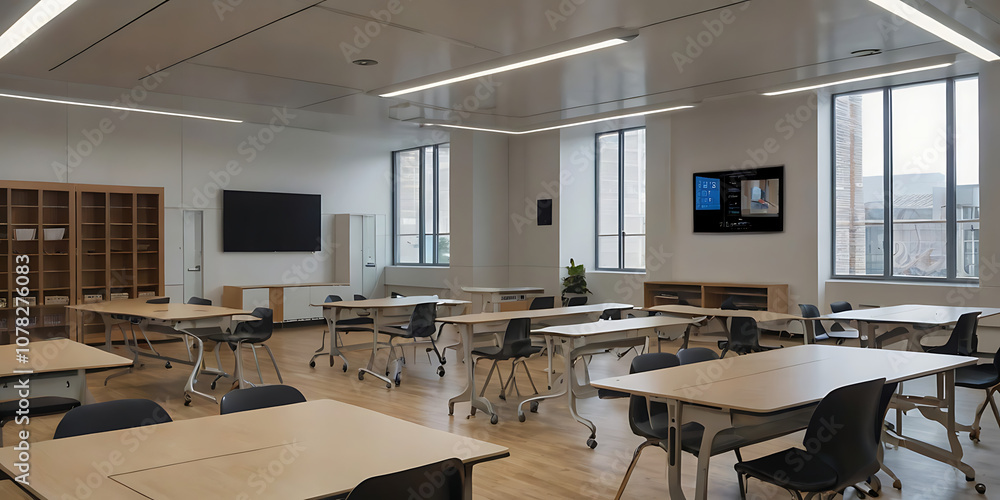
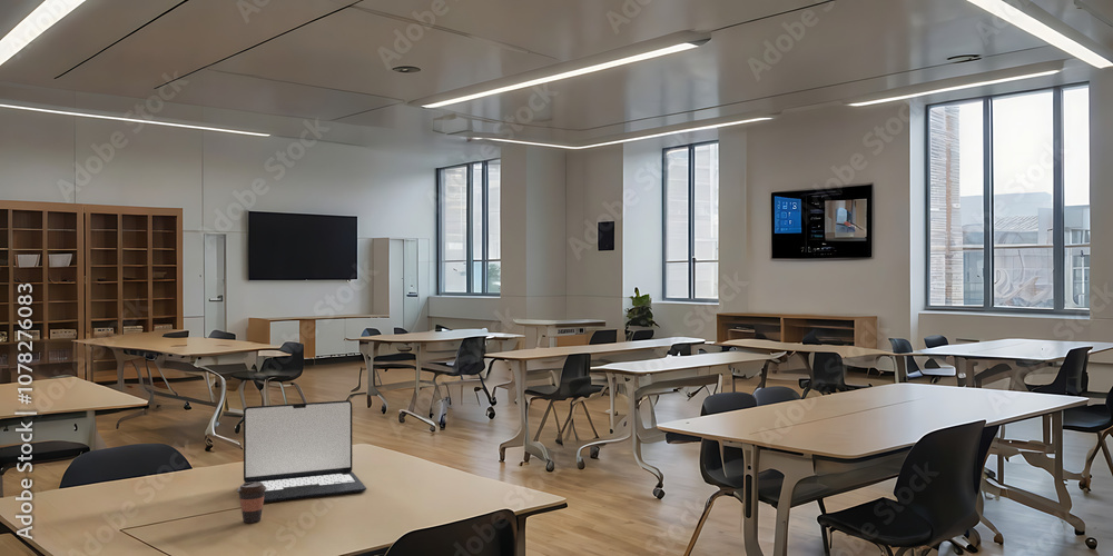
+ laptop [243,399,367,504]
+ coffee cup [236,483,267,524]
